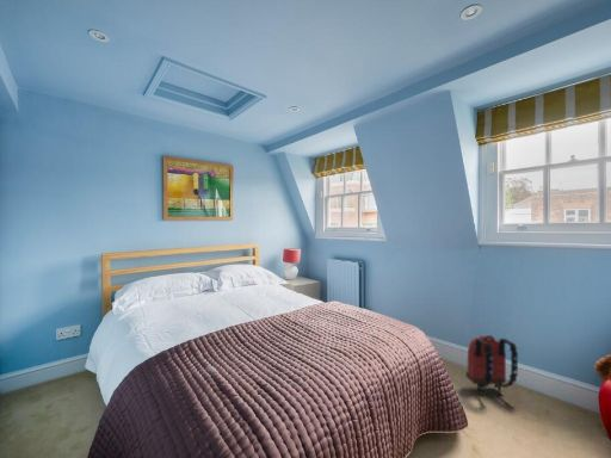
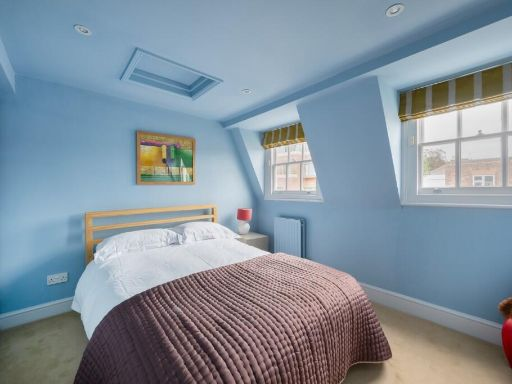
- backpack [464,334,519,397]
